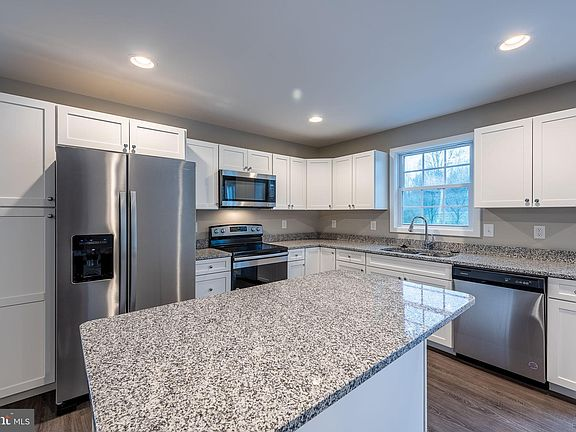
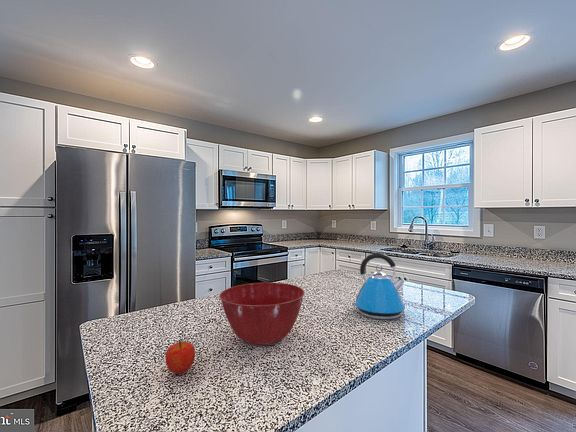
+ kettle [350,252,406,320]
+ mixing bowl [219,282,306,347]
+ fruit [164,340,196,375]
